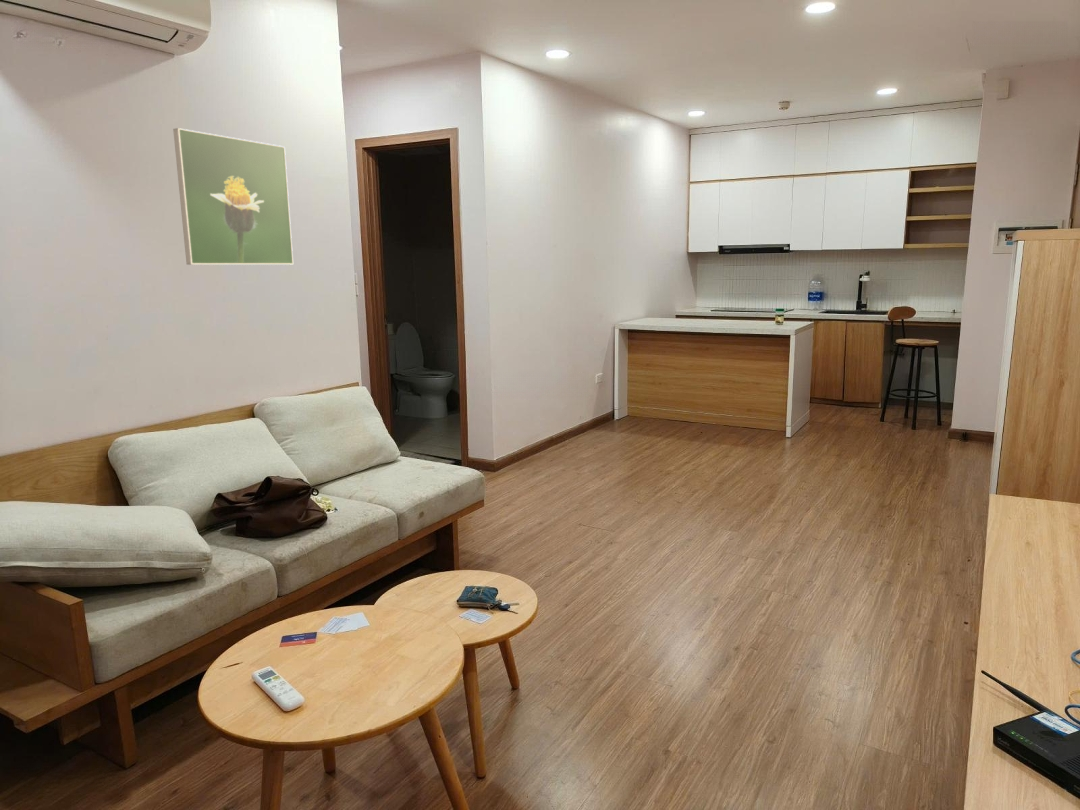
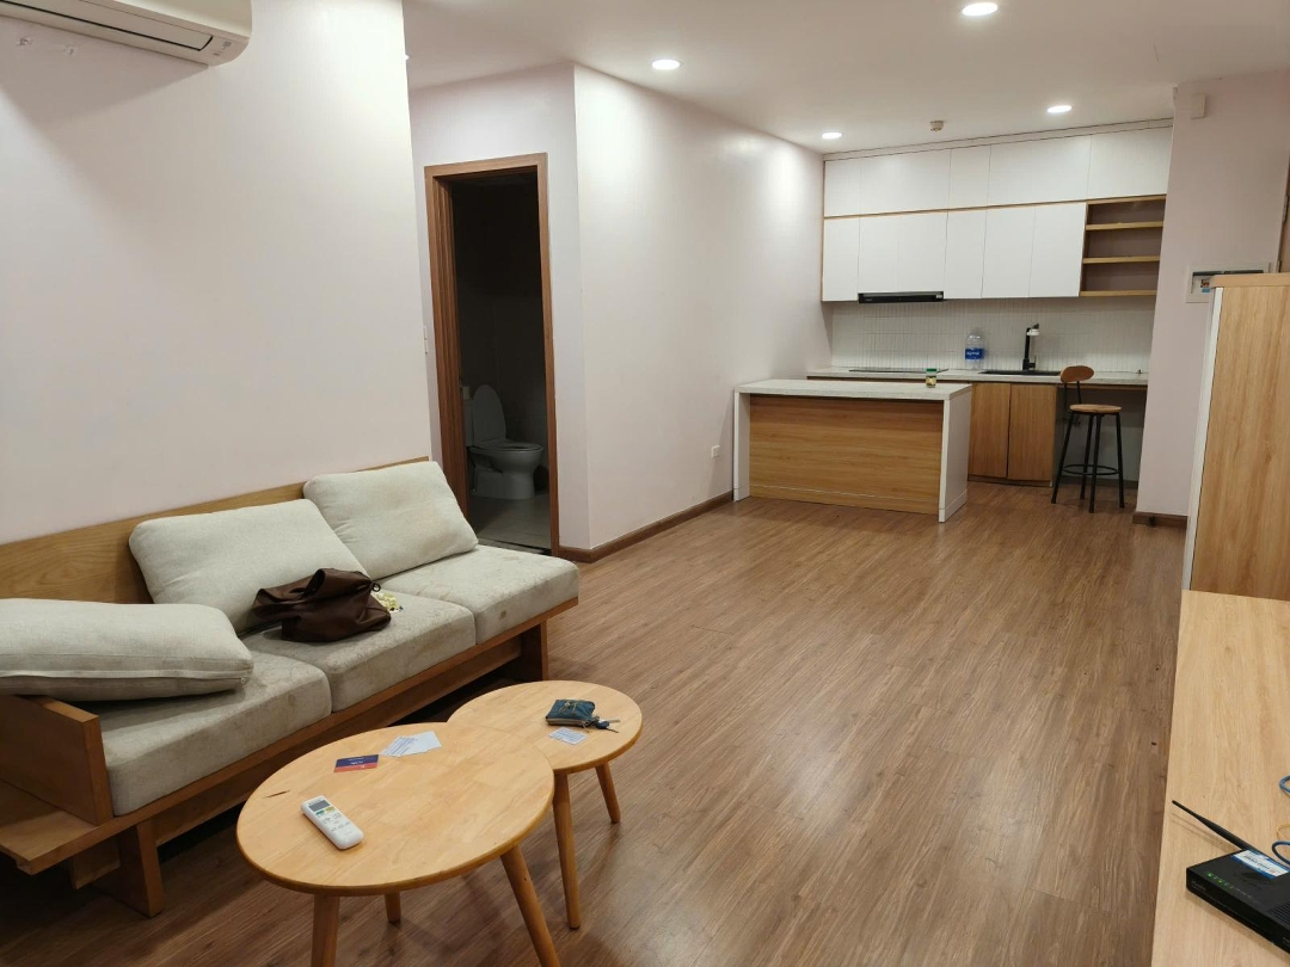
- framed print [172,127,294,266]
